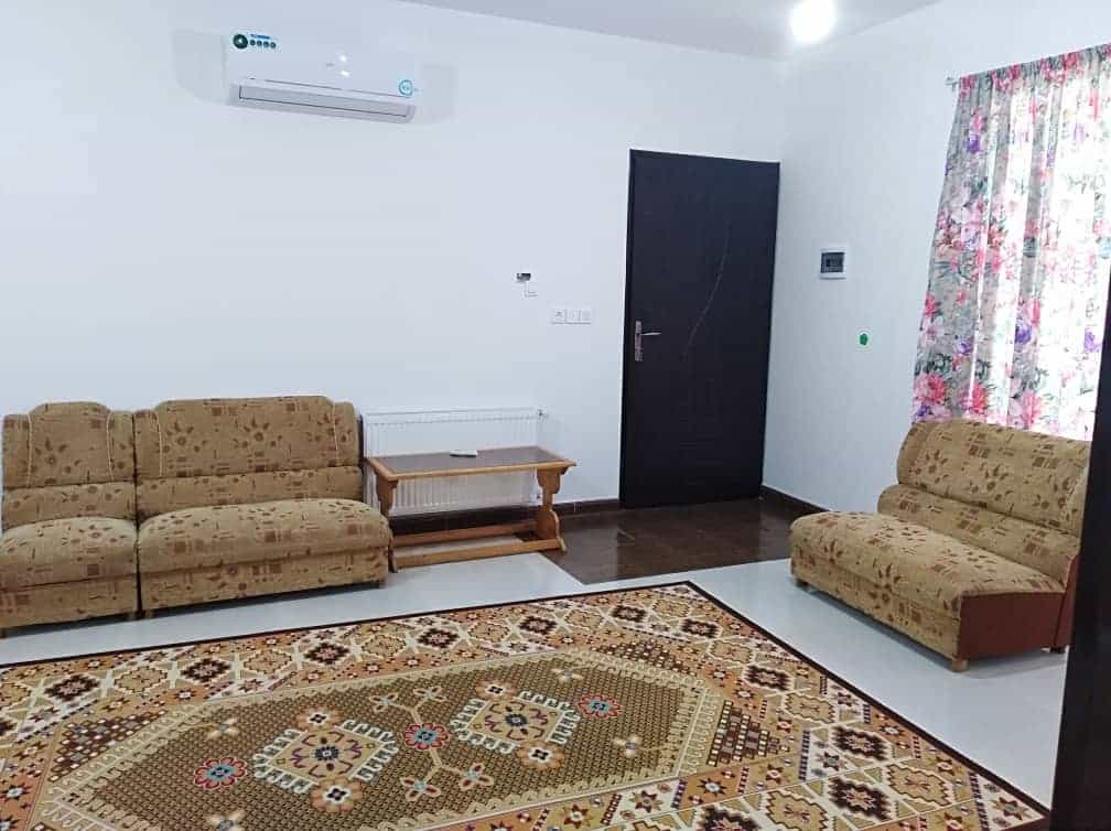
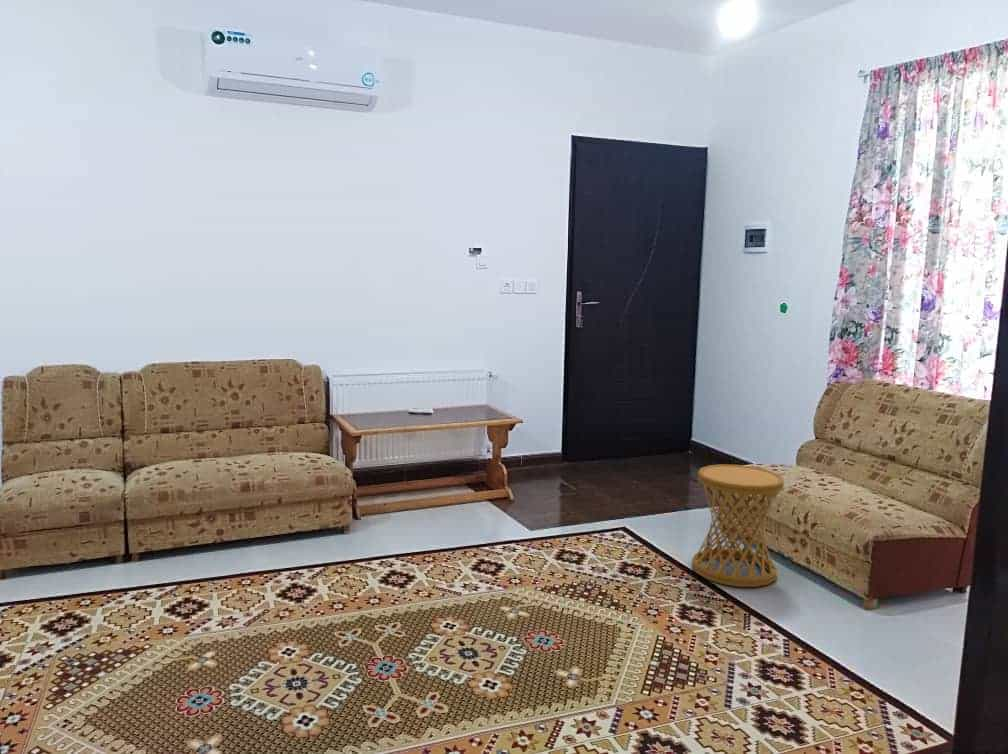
+ side table [691,463,785,588]
